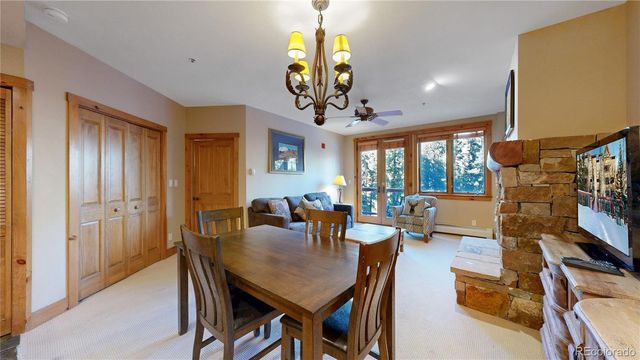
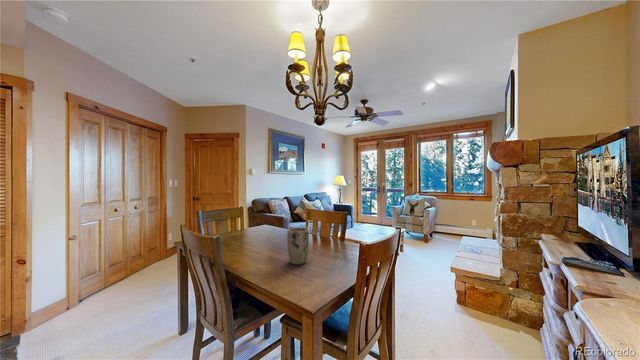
+ plant pot [286,226,310,266]
